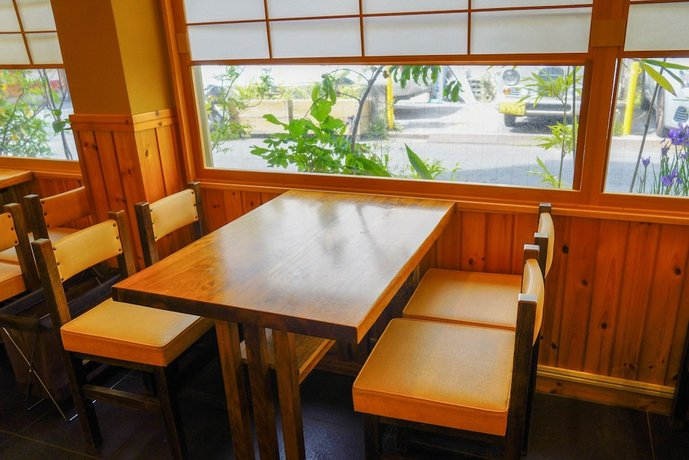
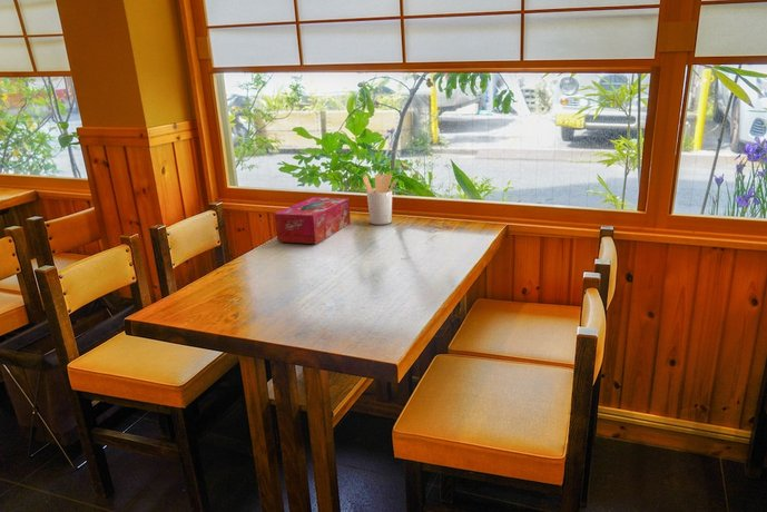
+ utensil holder [362,173,397,226]
+ tissue box [274,196,352,245]
